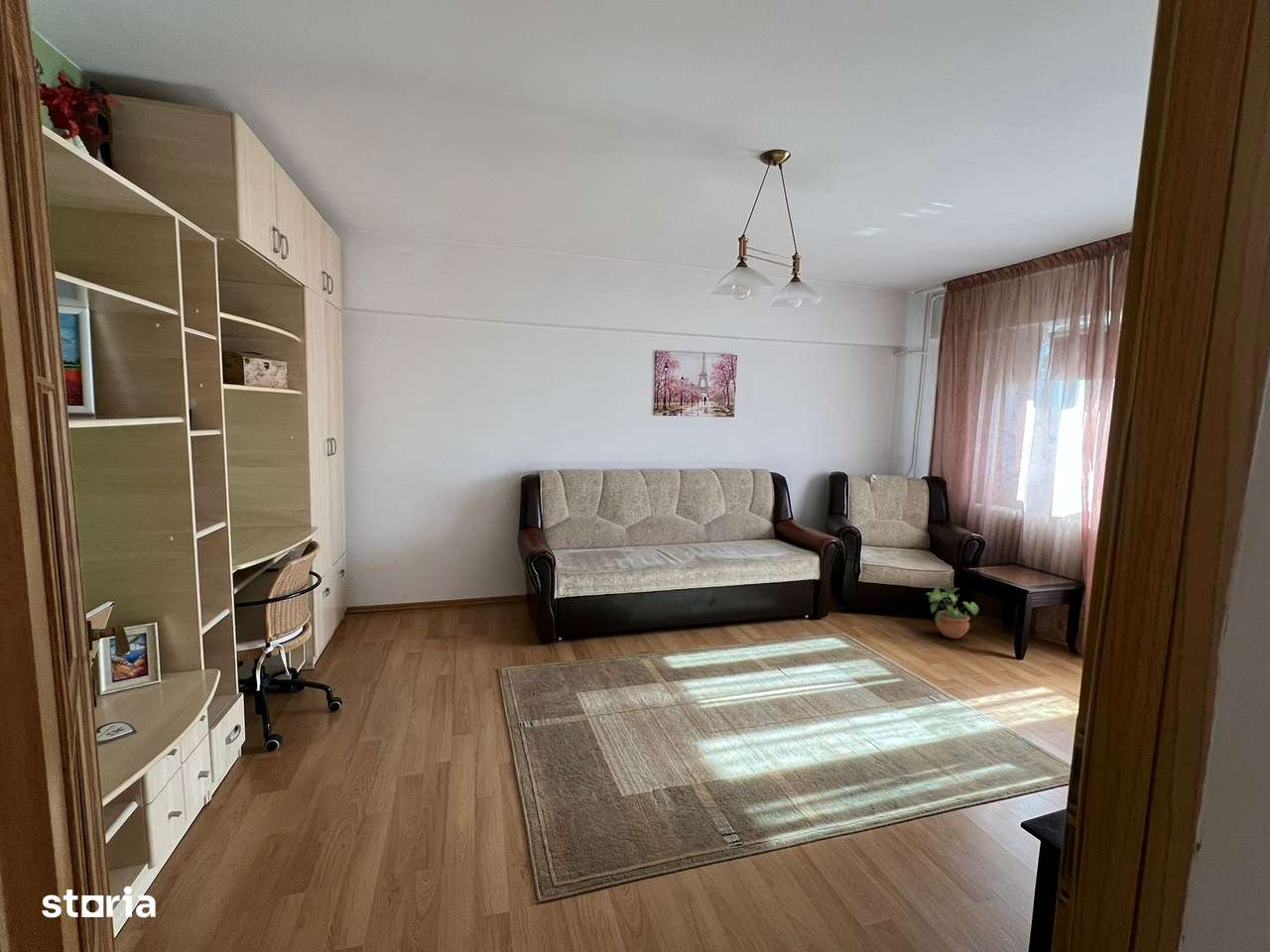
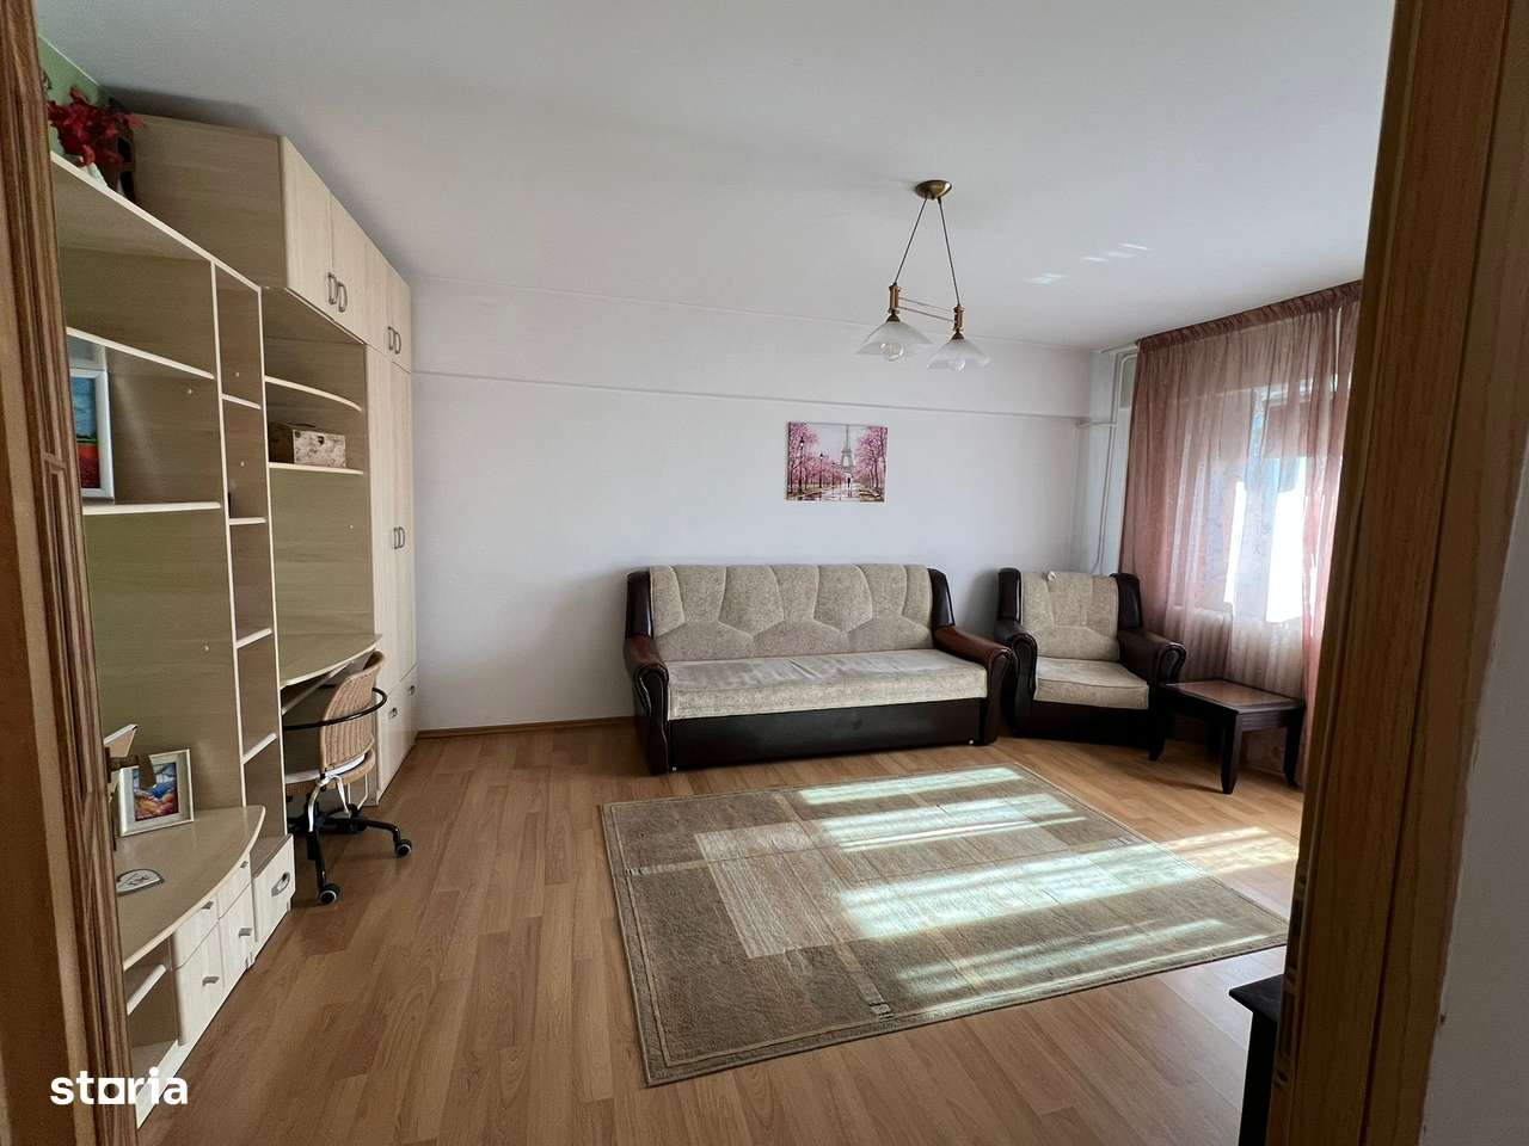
- potted plant [926,580,979,640]
